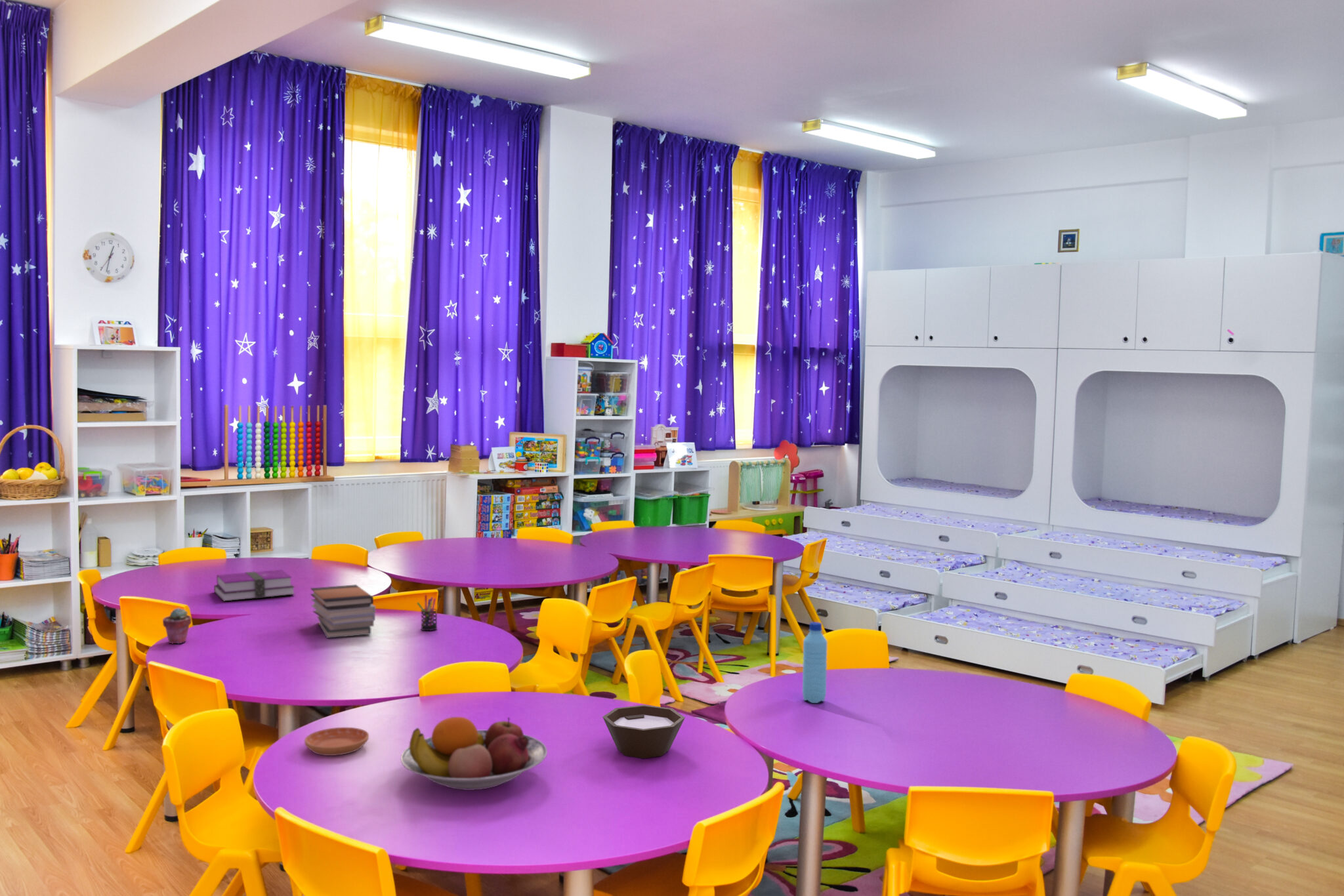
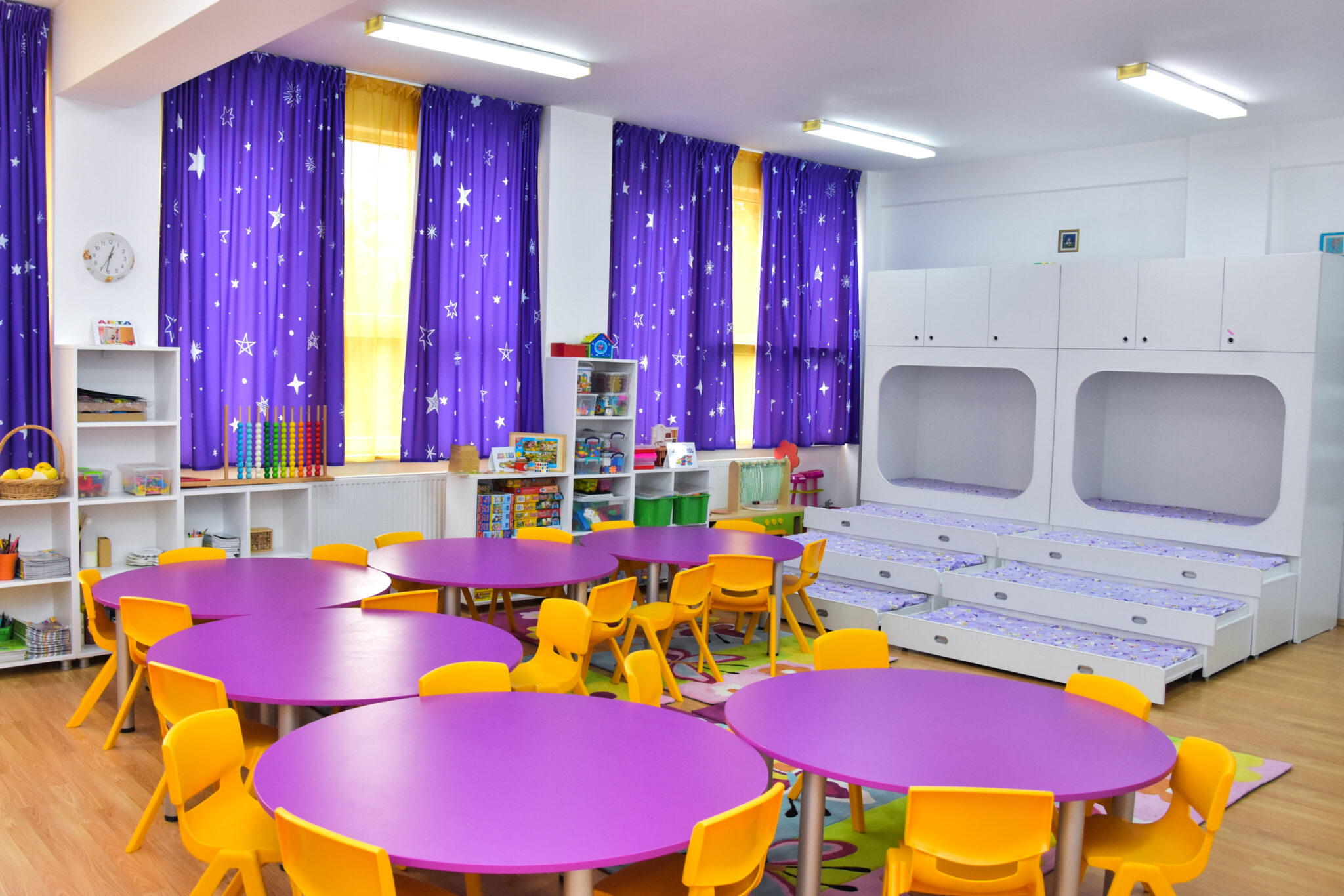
- hardback book [213,569,295,602]
- saucer [304,727,369,756]
- pen holder [417,594,438,631]
- potted succulent [162,607,192,644]
- fruit bowl [400,716,548,791]
- water bottle [802,621,828,704]
- book stack [310,584,376,639]
- bowl [602,704,686,759]
